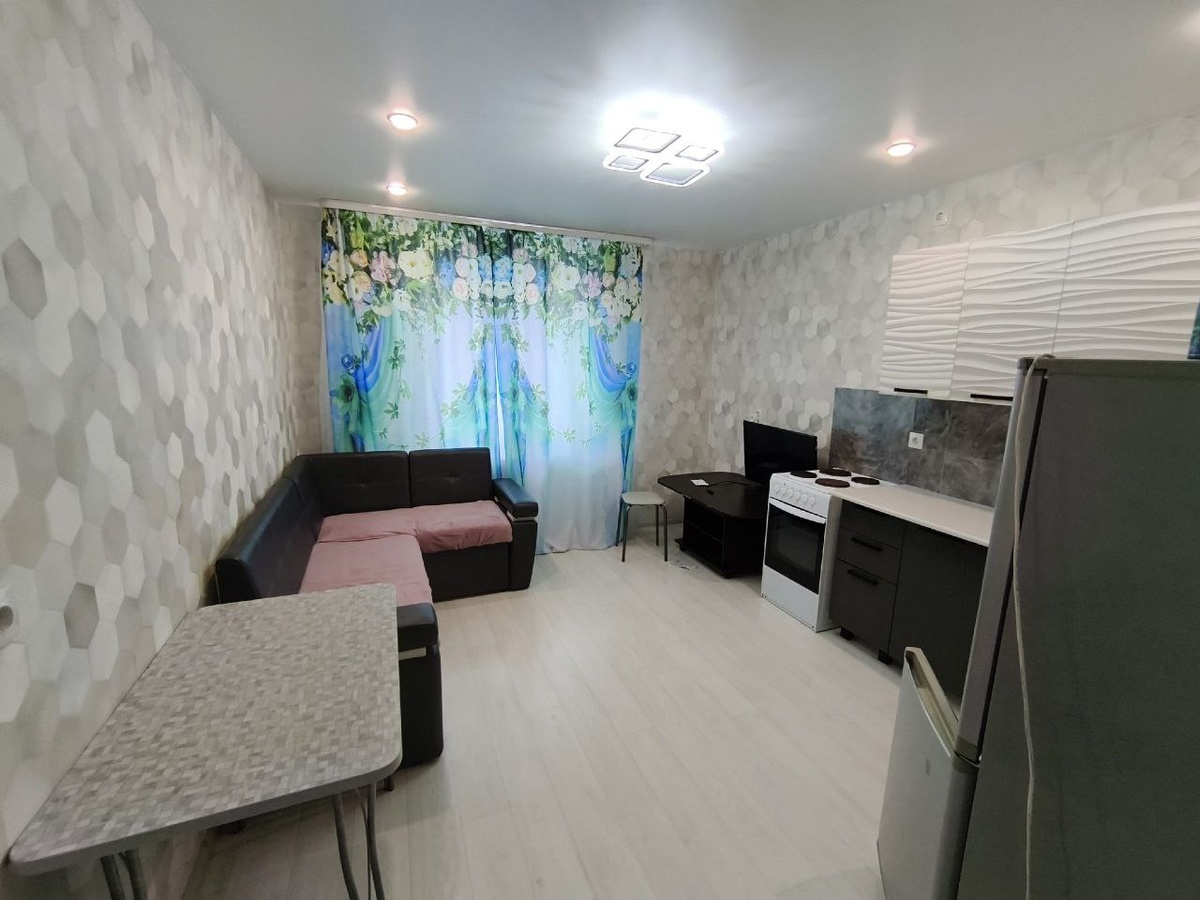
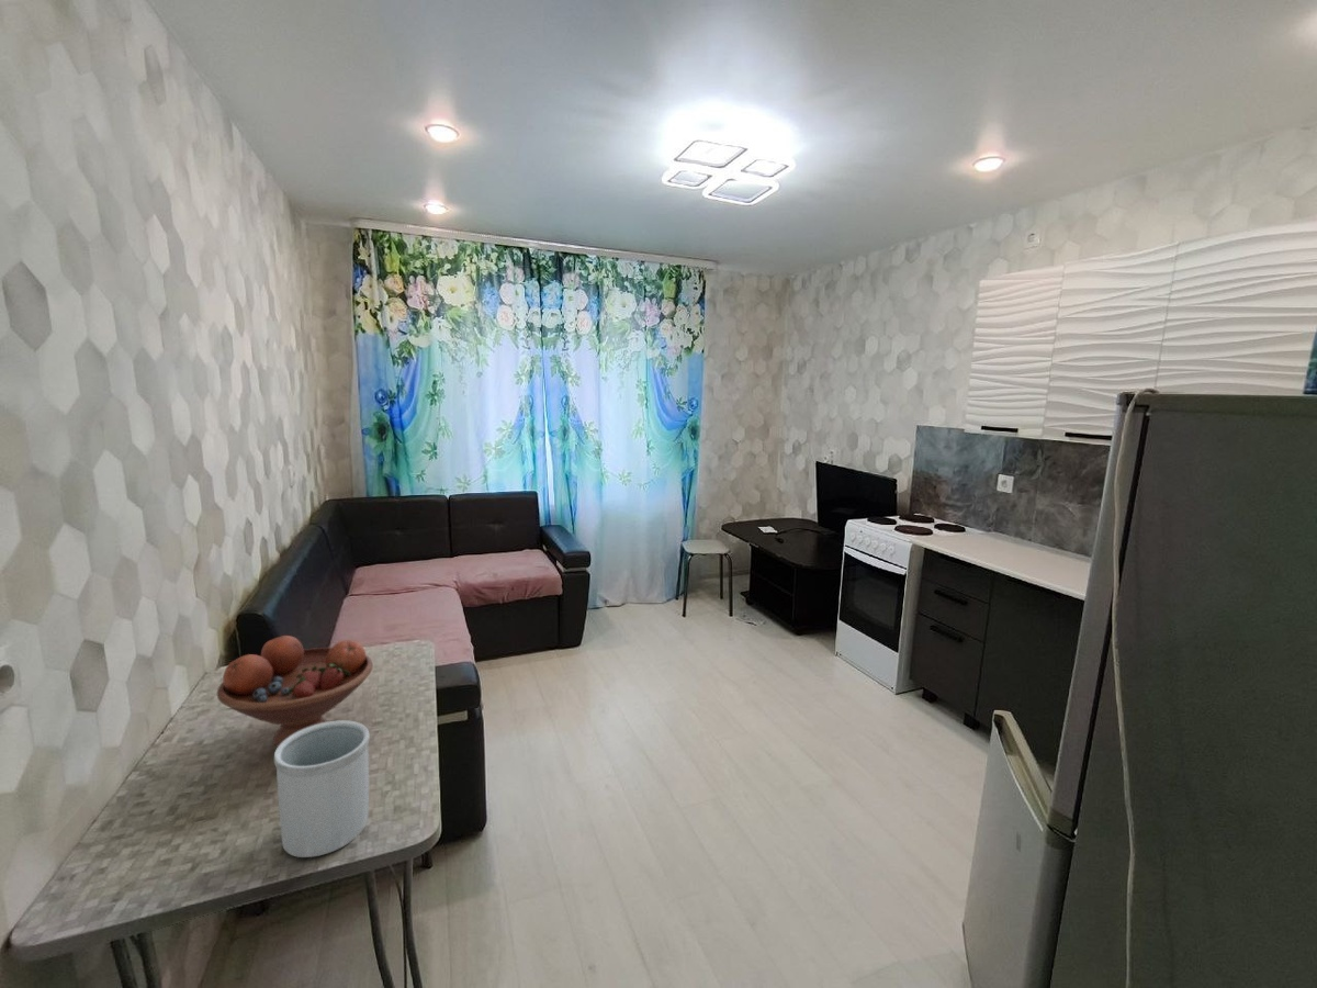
+ utensil holder [273,719,371,858]
+ fruit bowl [216,635,374,748]
